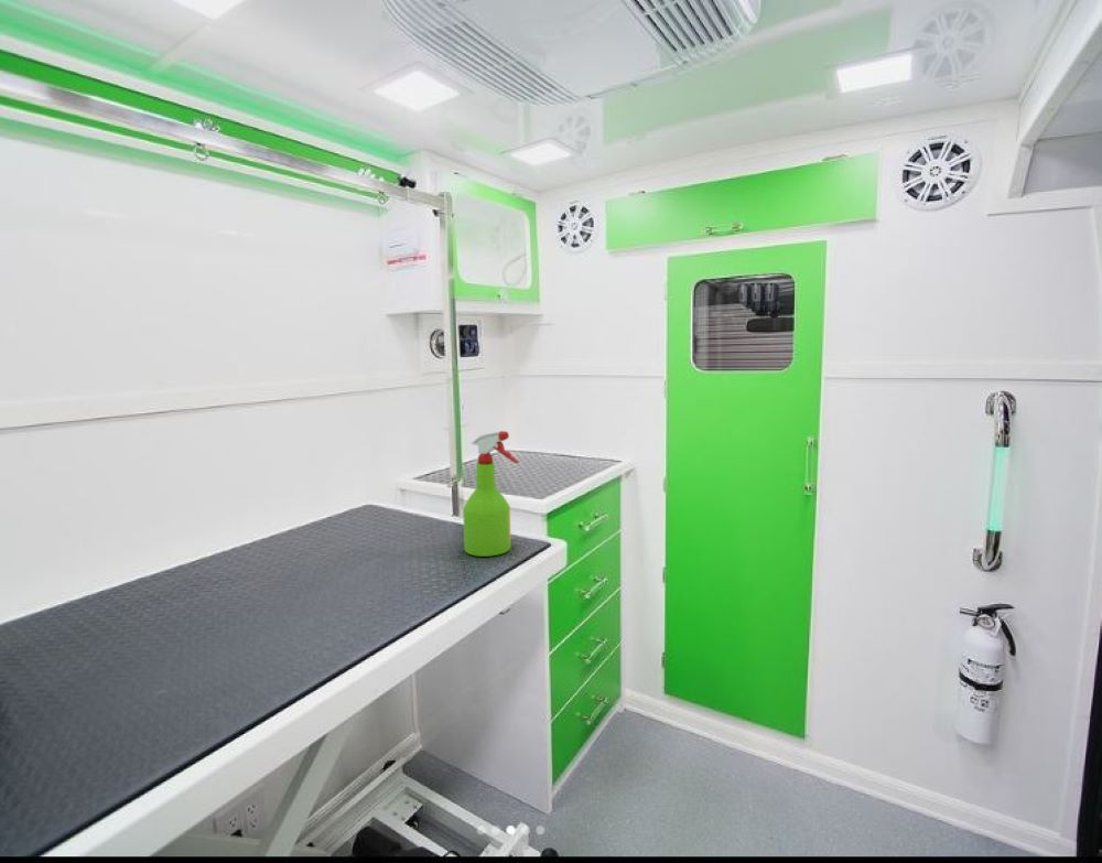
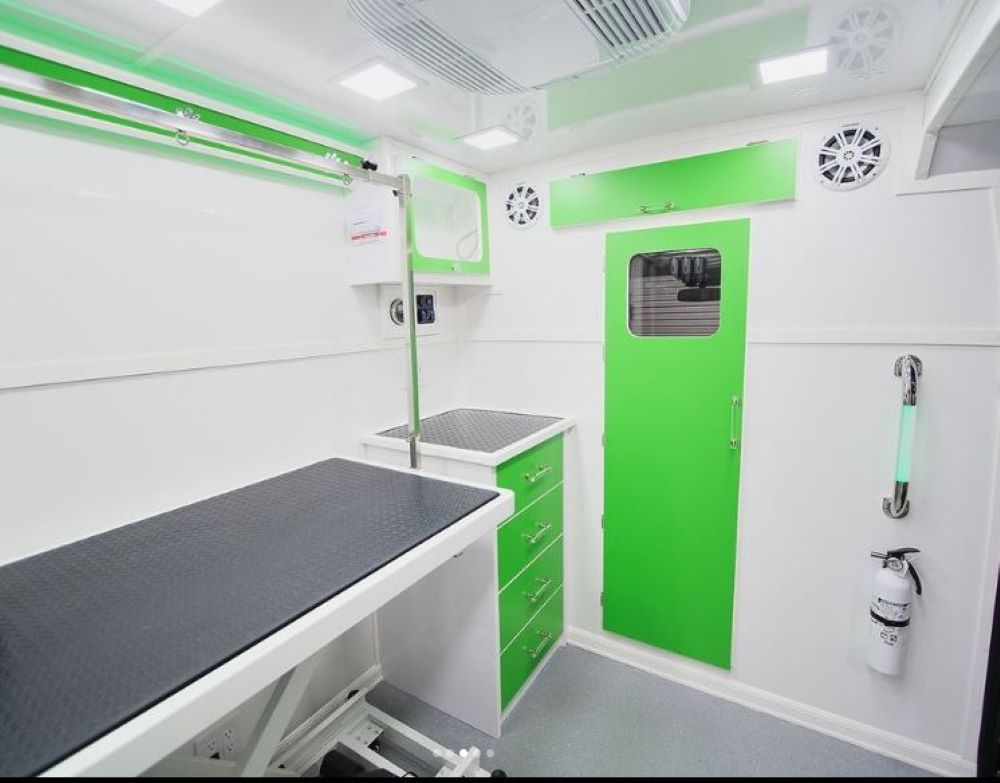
- spray bottle [462,430,520,558]
